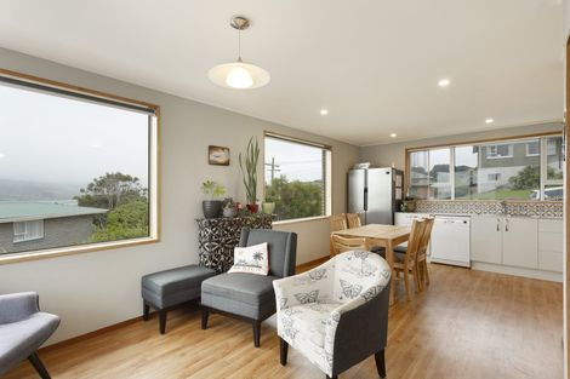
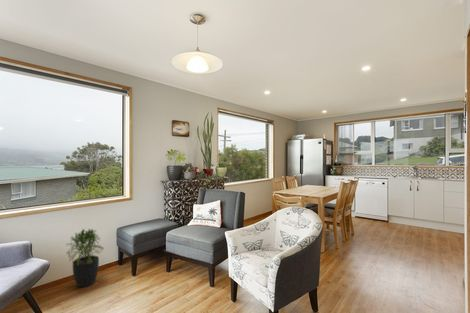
+ potted plant [64,228,106,288]
